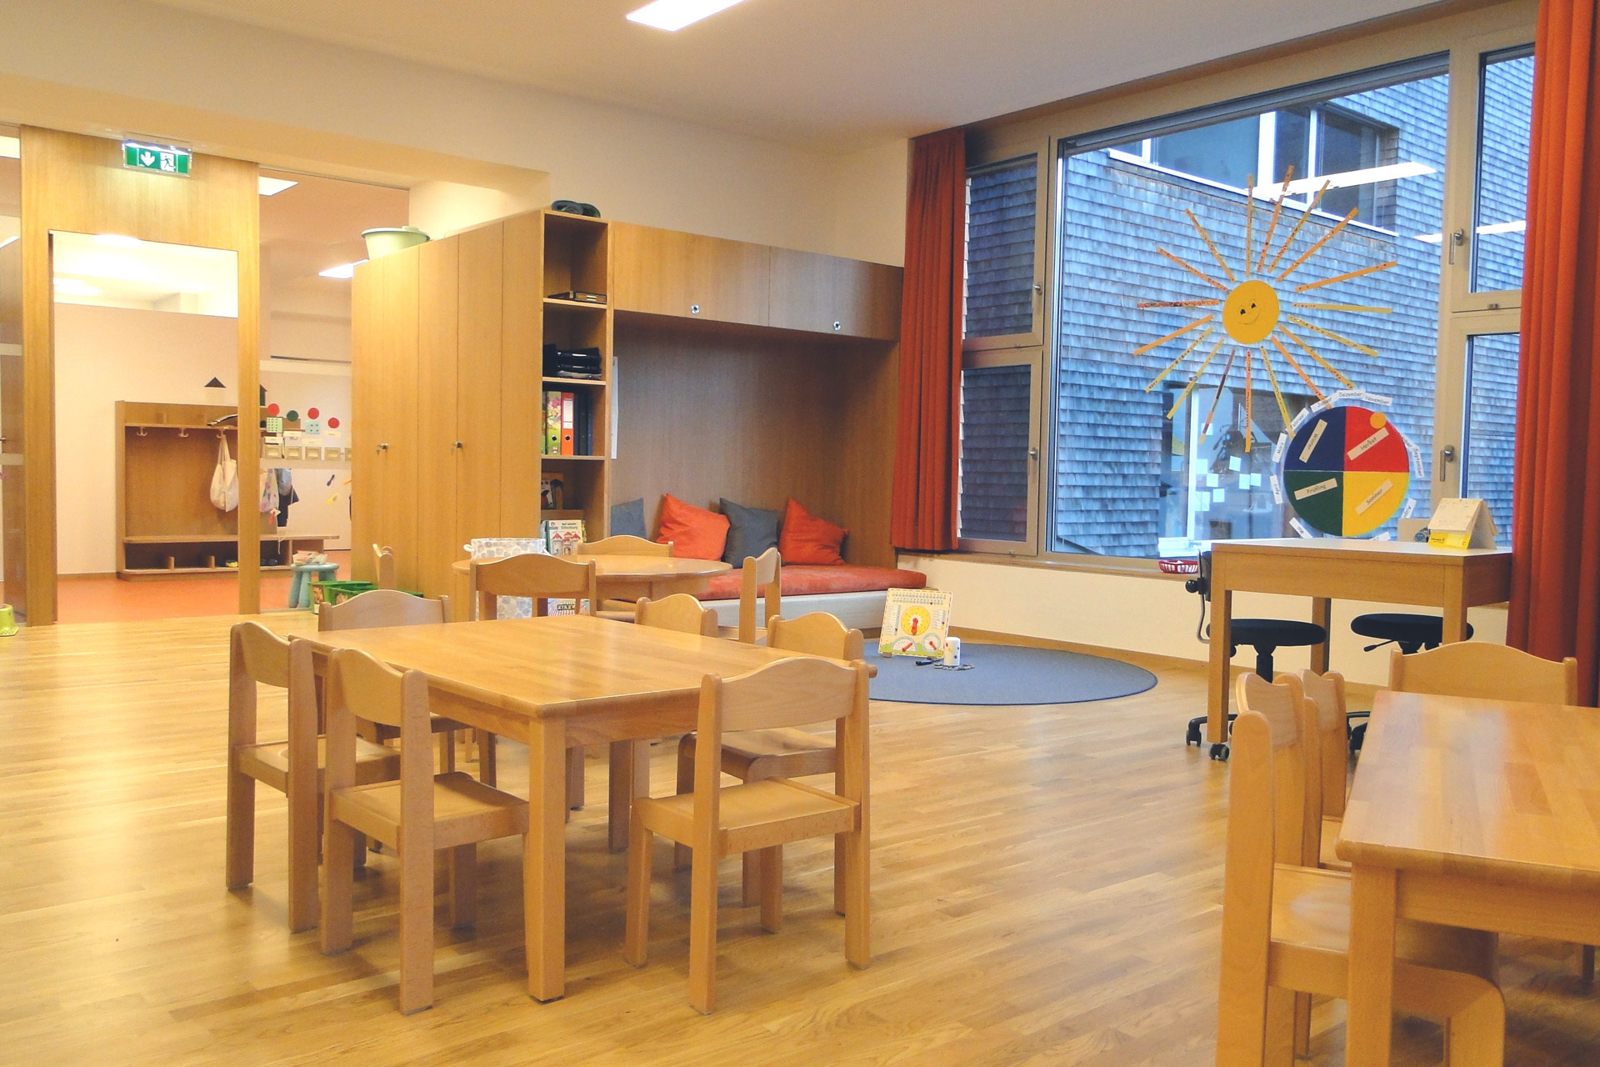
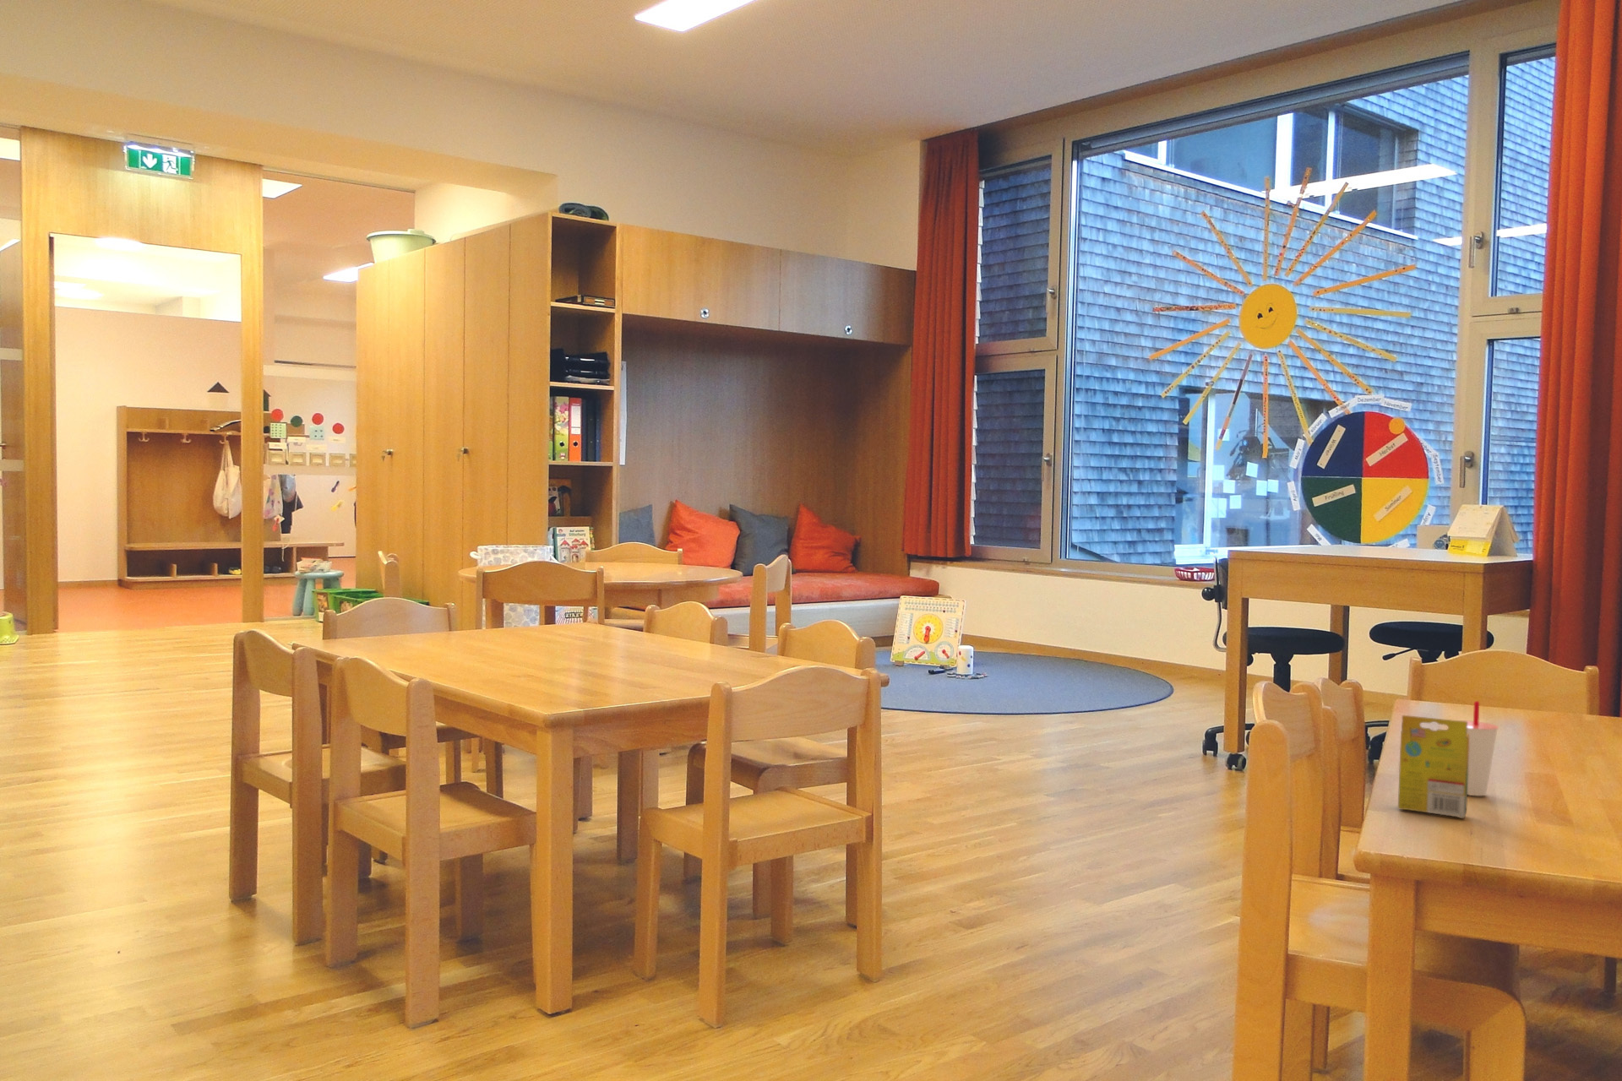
+ crayon box [1398,714,1469,819]
+ cup [1458,700,1500,796]
